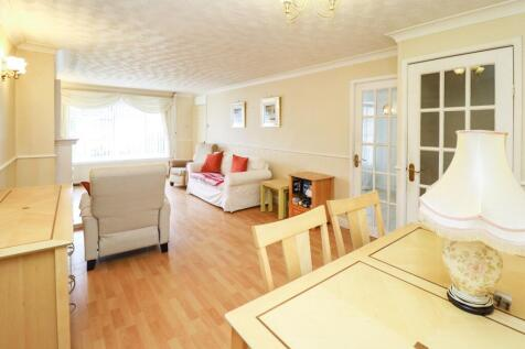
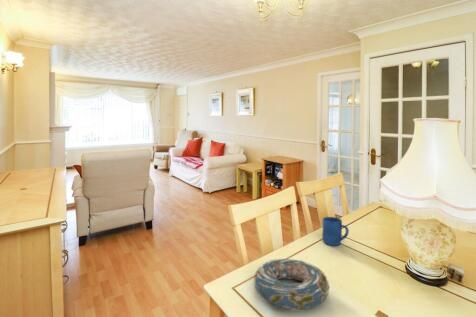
+ mug [322,216,350,247]
+ decorative bowl [253,258,331,312]
